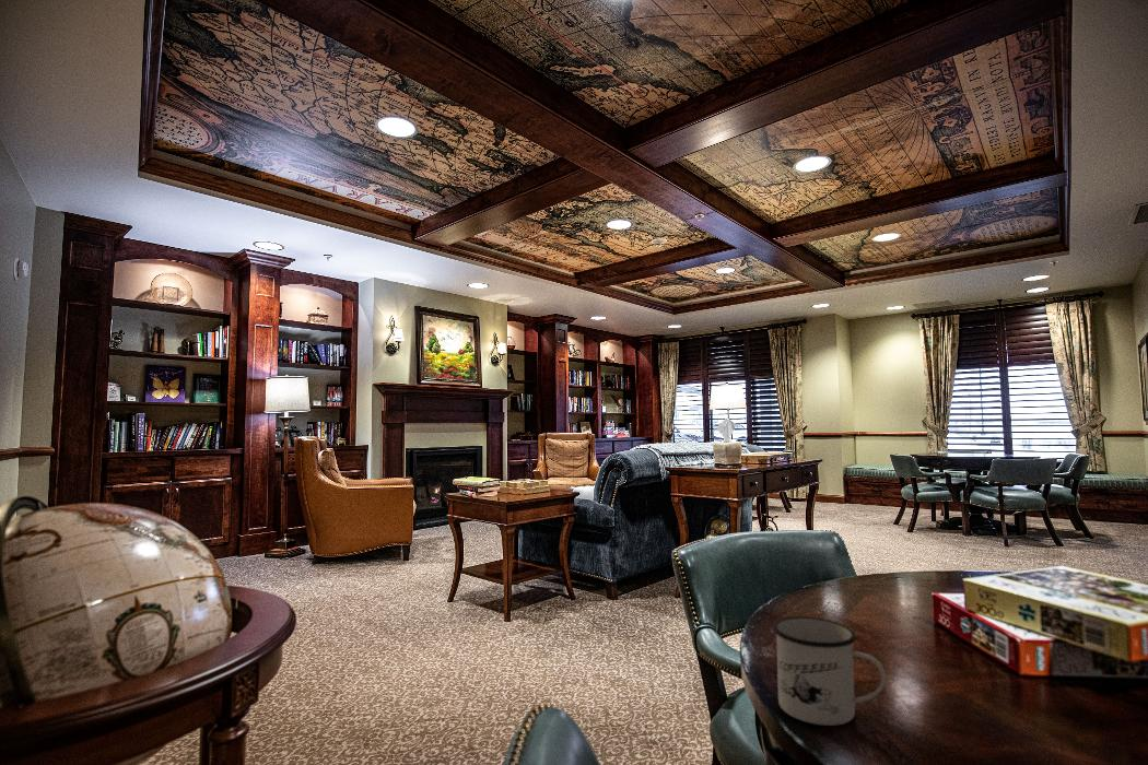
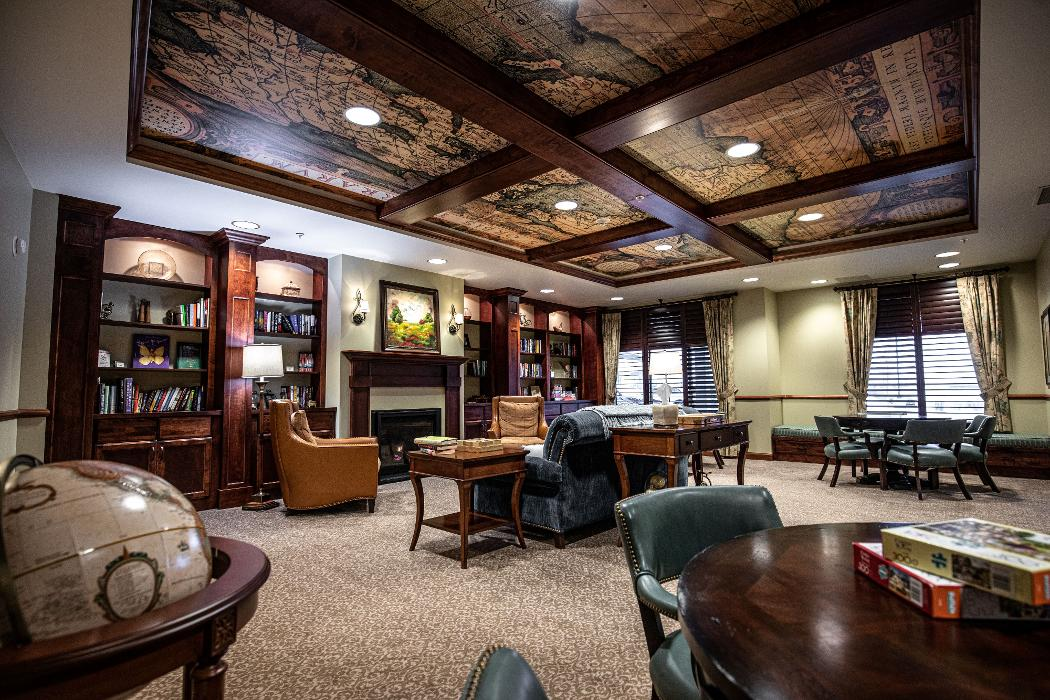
- mug [772,616,887,727]
